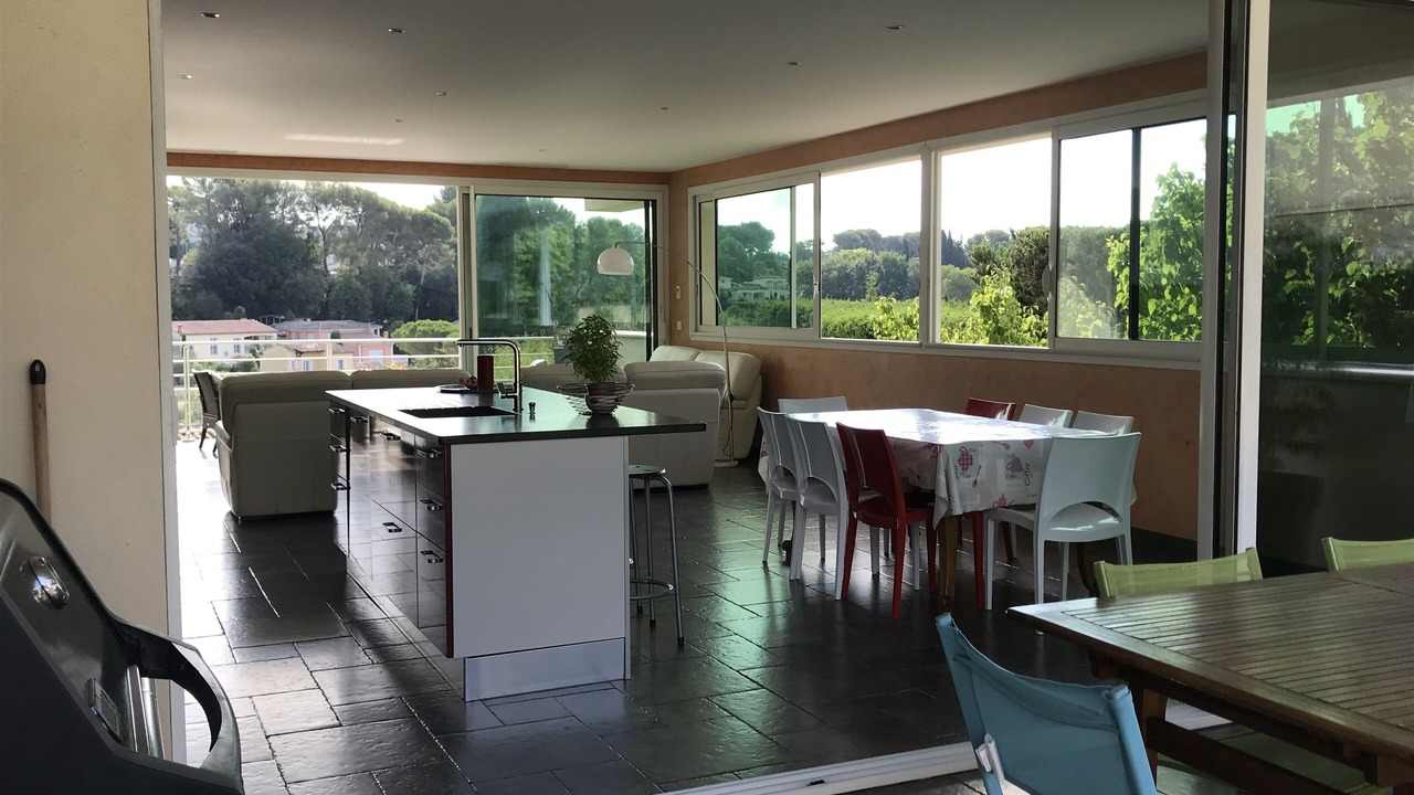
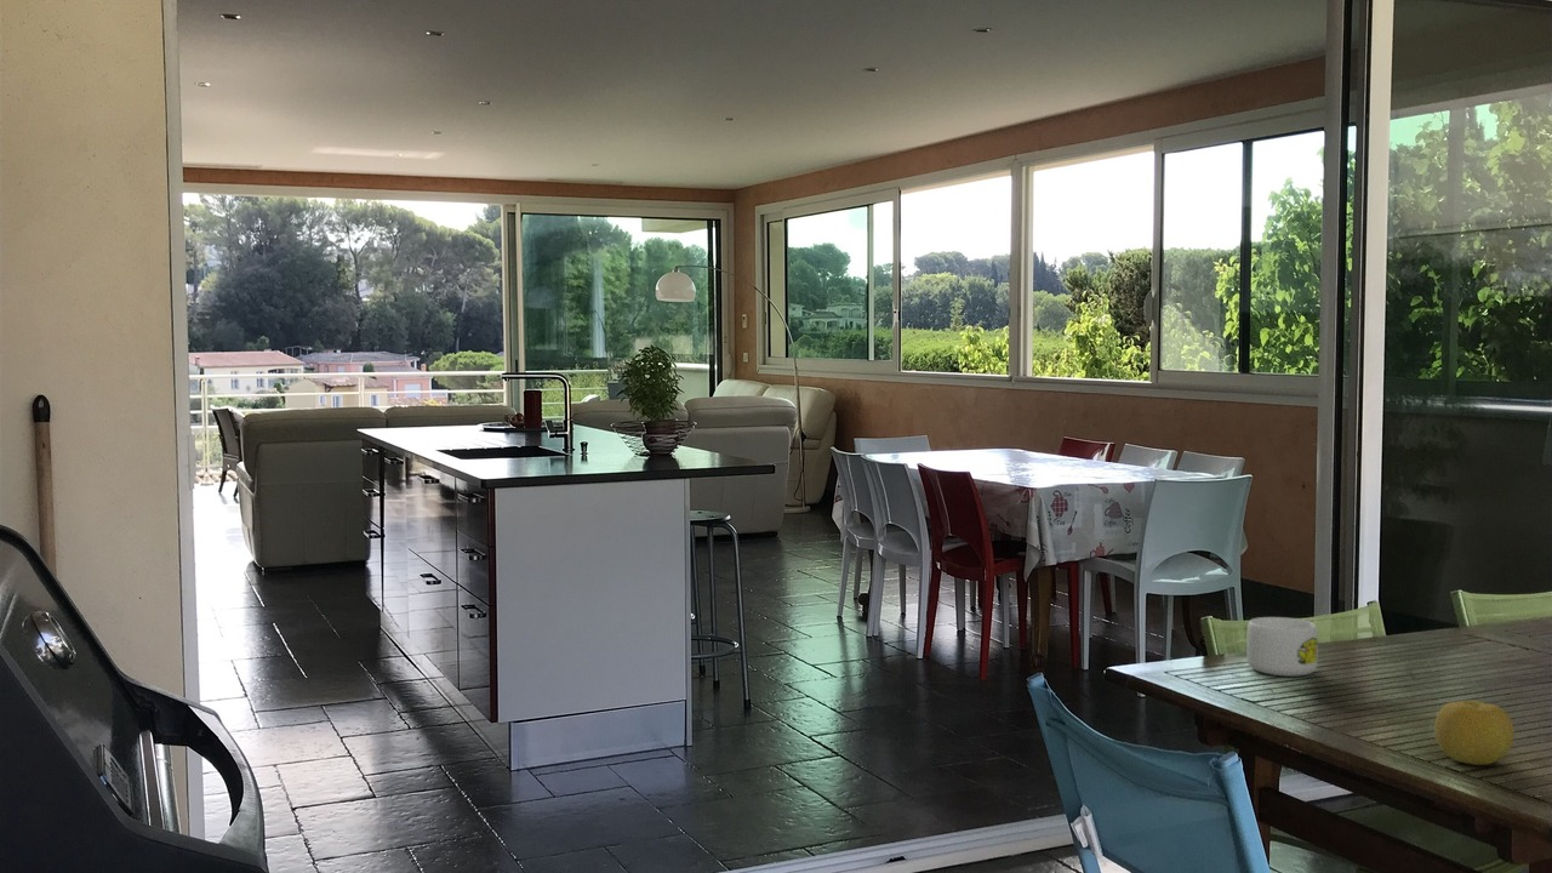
+ mug [1245,616,1319,678]
+ fruit [1433,700,1516,766]
